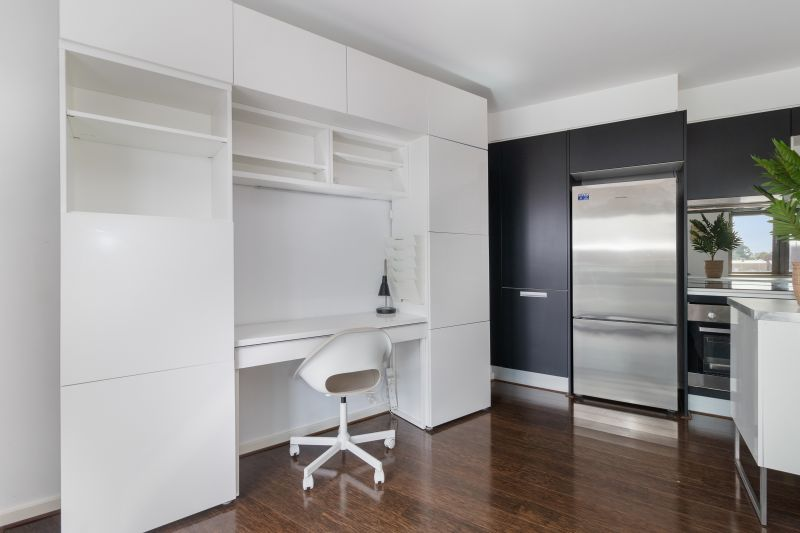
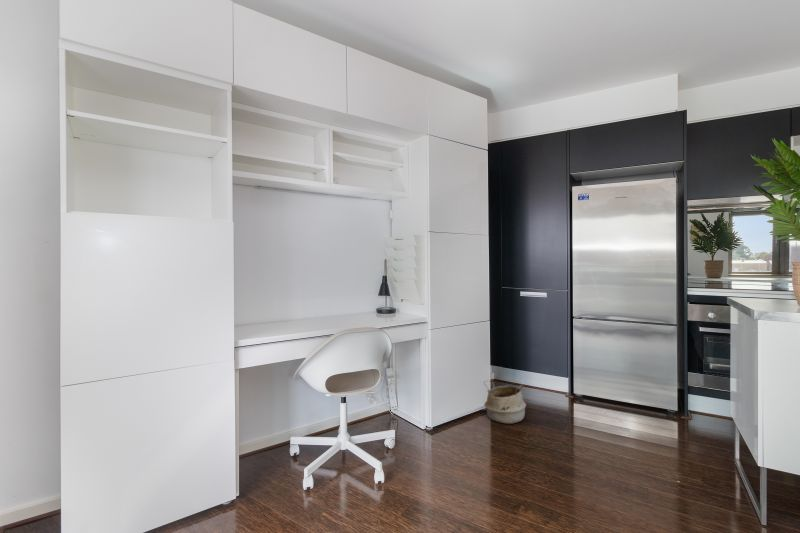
+ woven basket [483,380,527,425]
